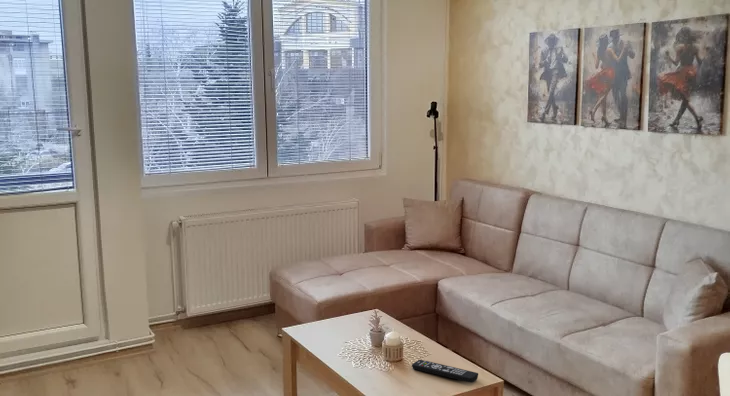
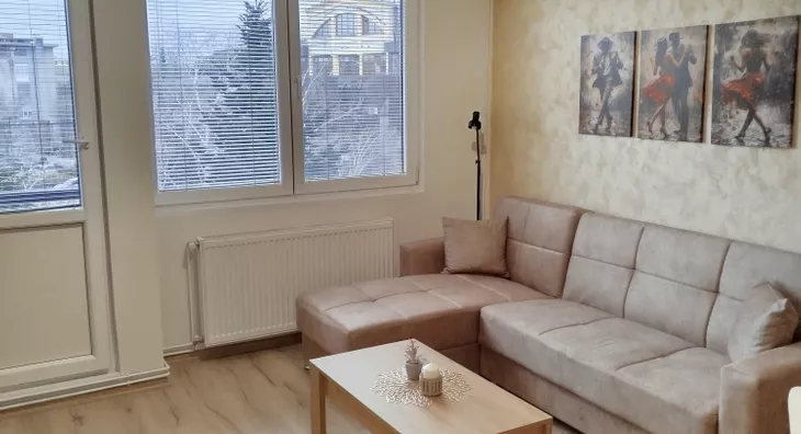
- remote control [411,359,479,384]
